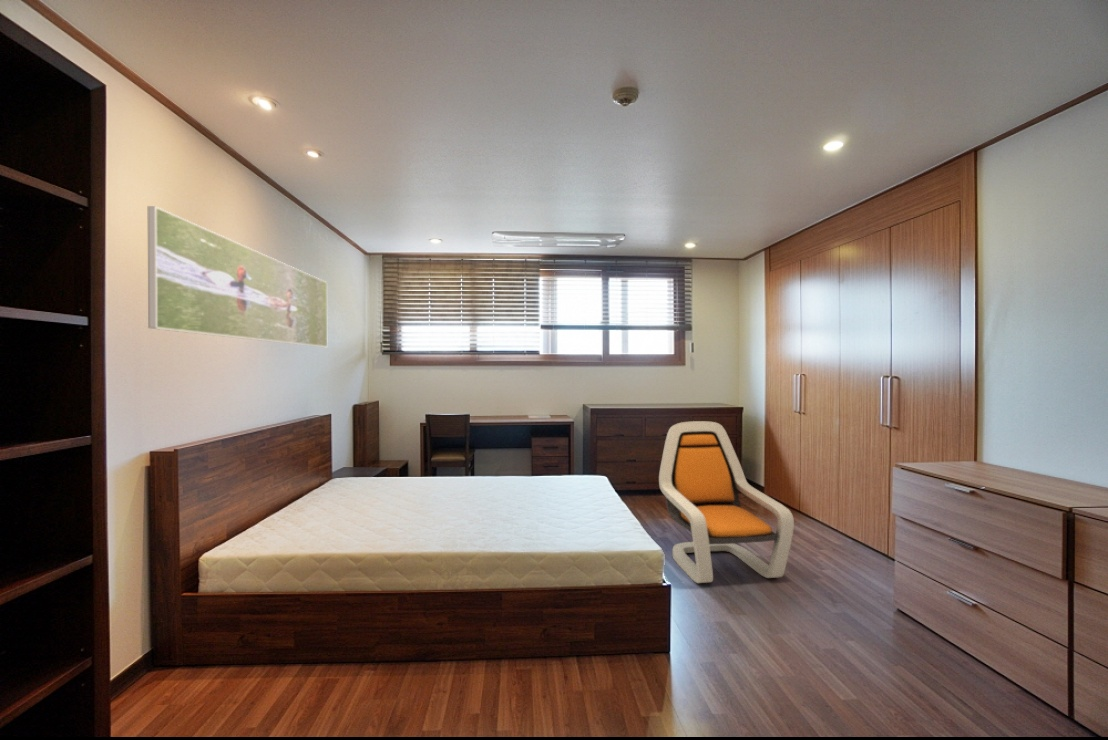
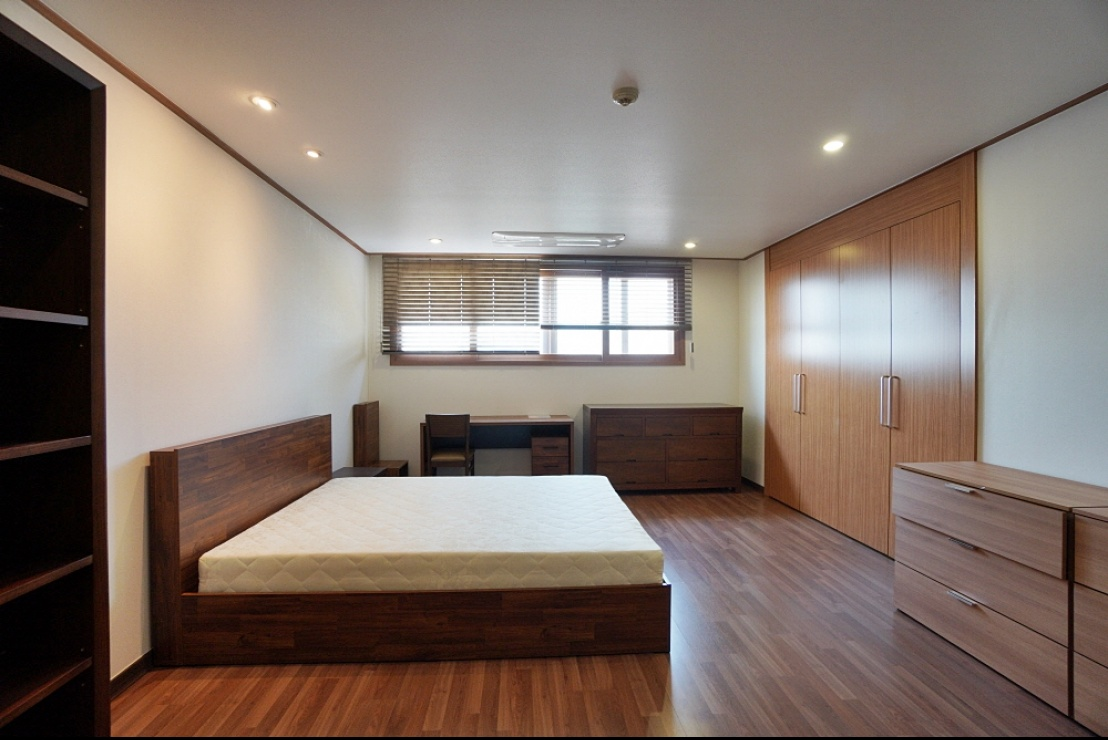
- lounge chair [658,420,795,584]
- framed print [147,205,328,348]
